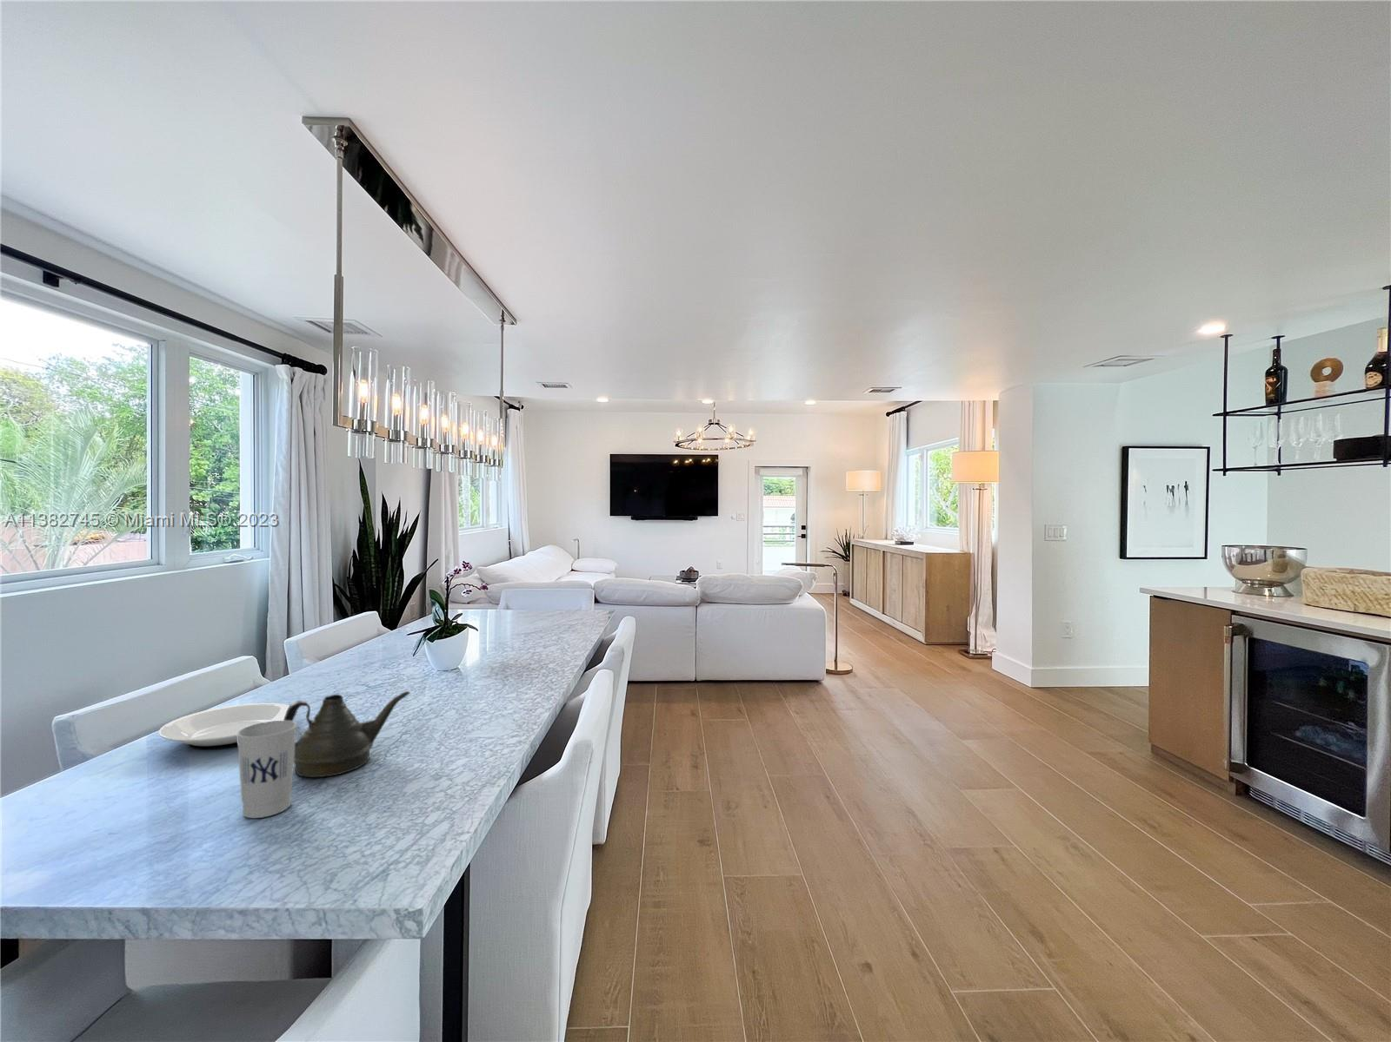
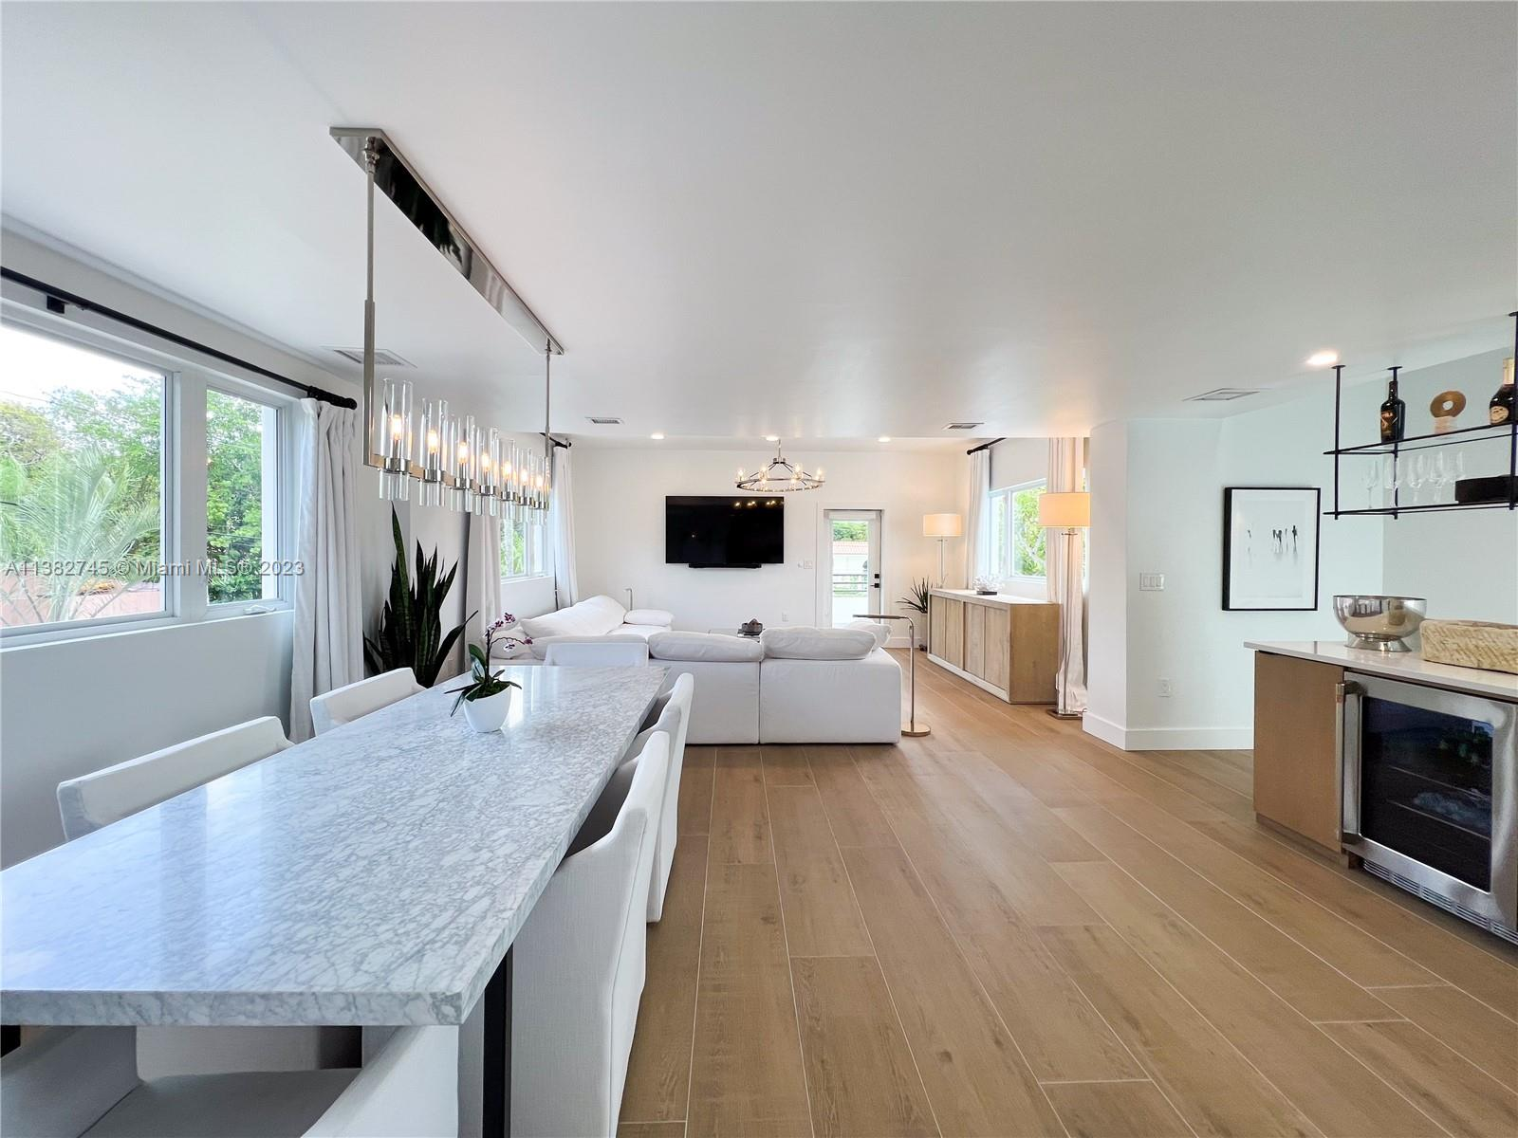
- cup [237,720,297,819]
- plate [158,702,298,750]
- teapot [284,691,411,778]
